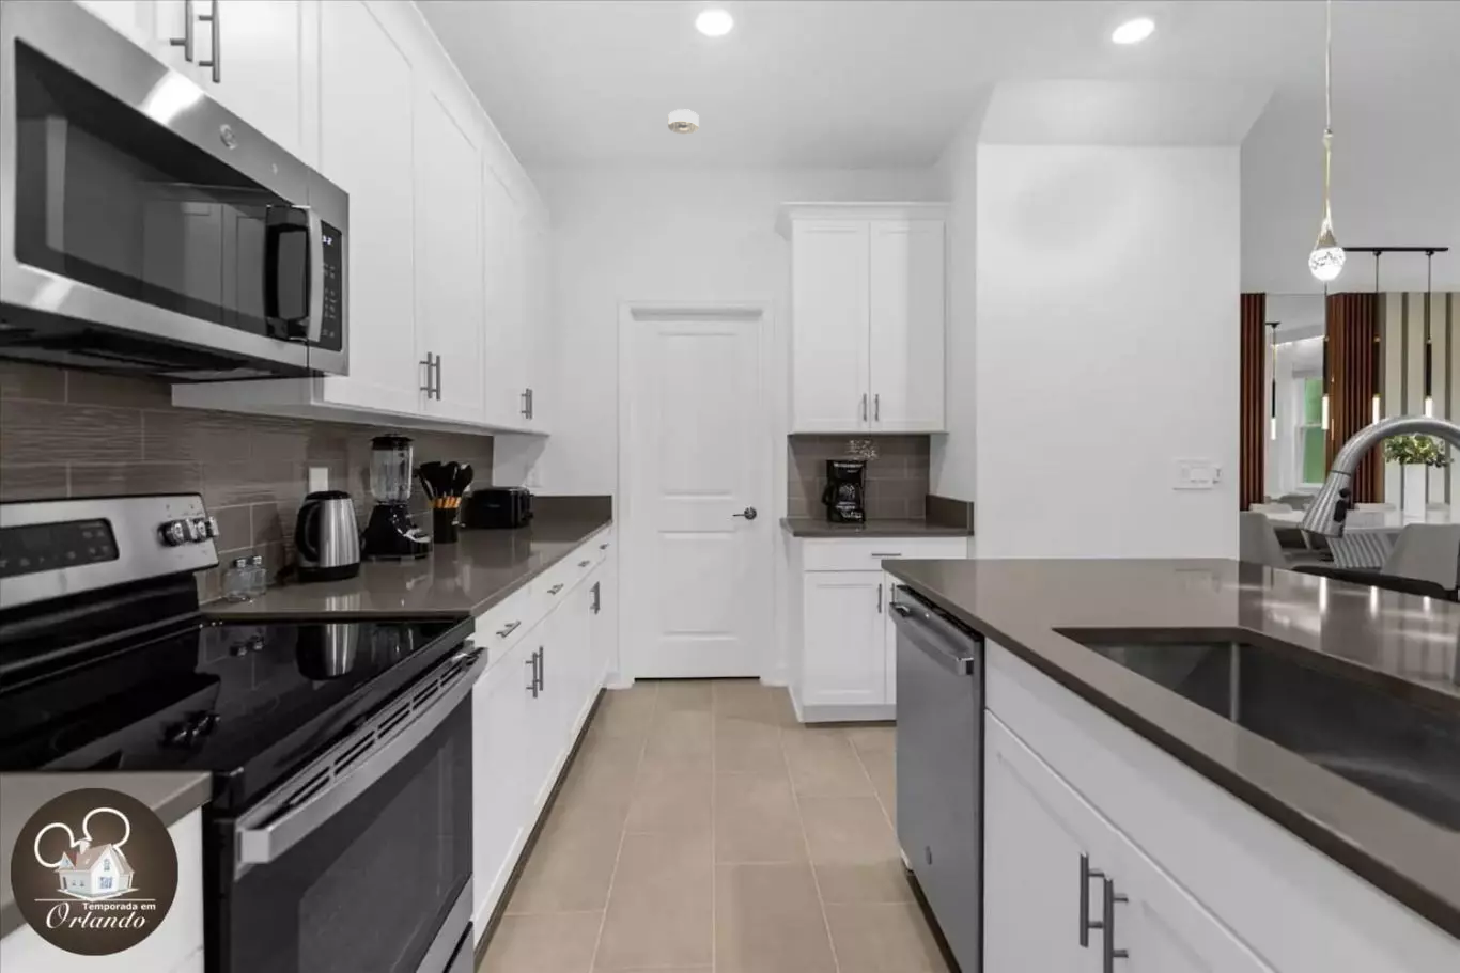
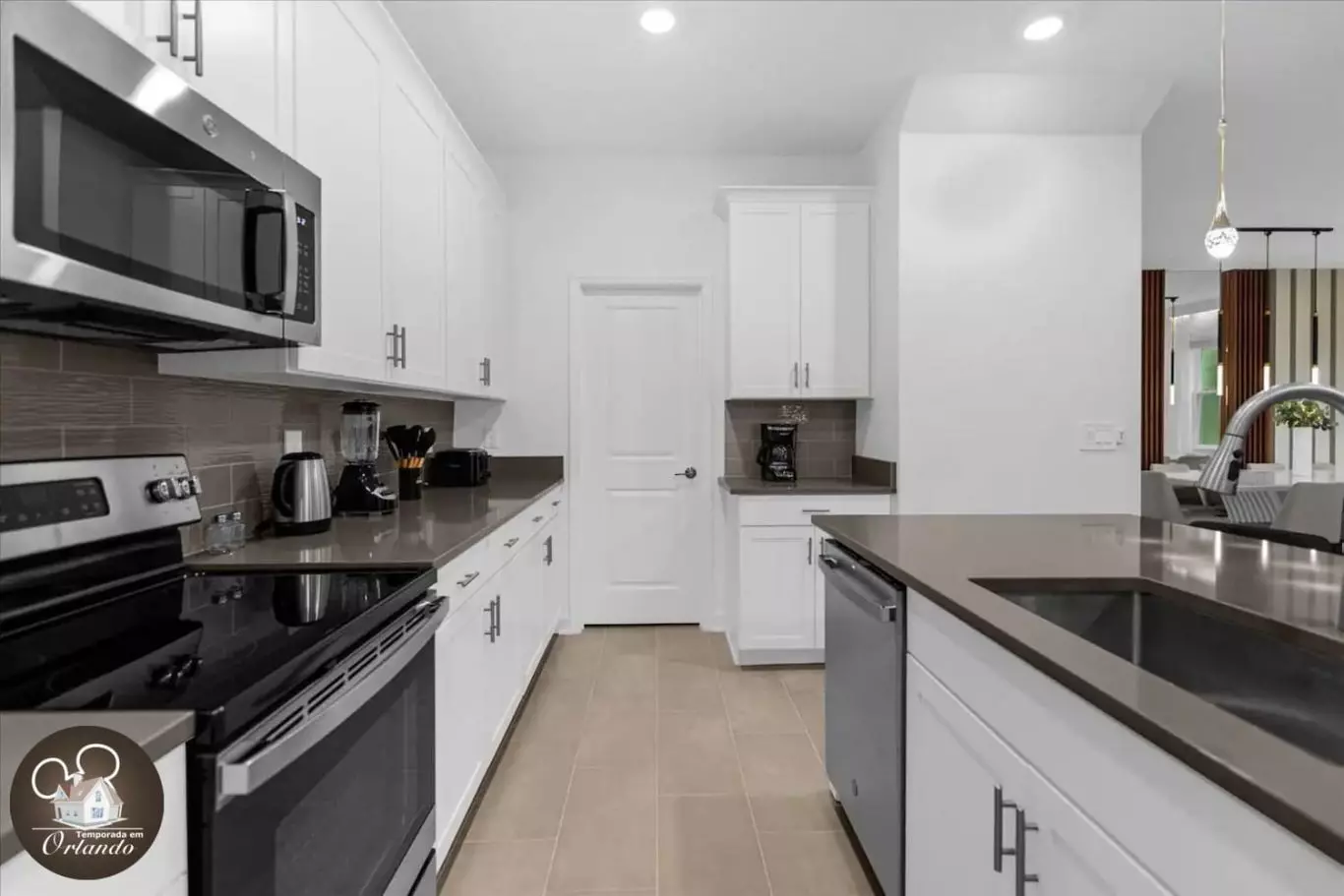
- smoke detector [667,108,700,136]
